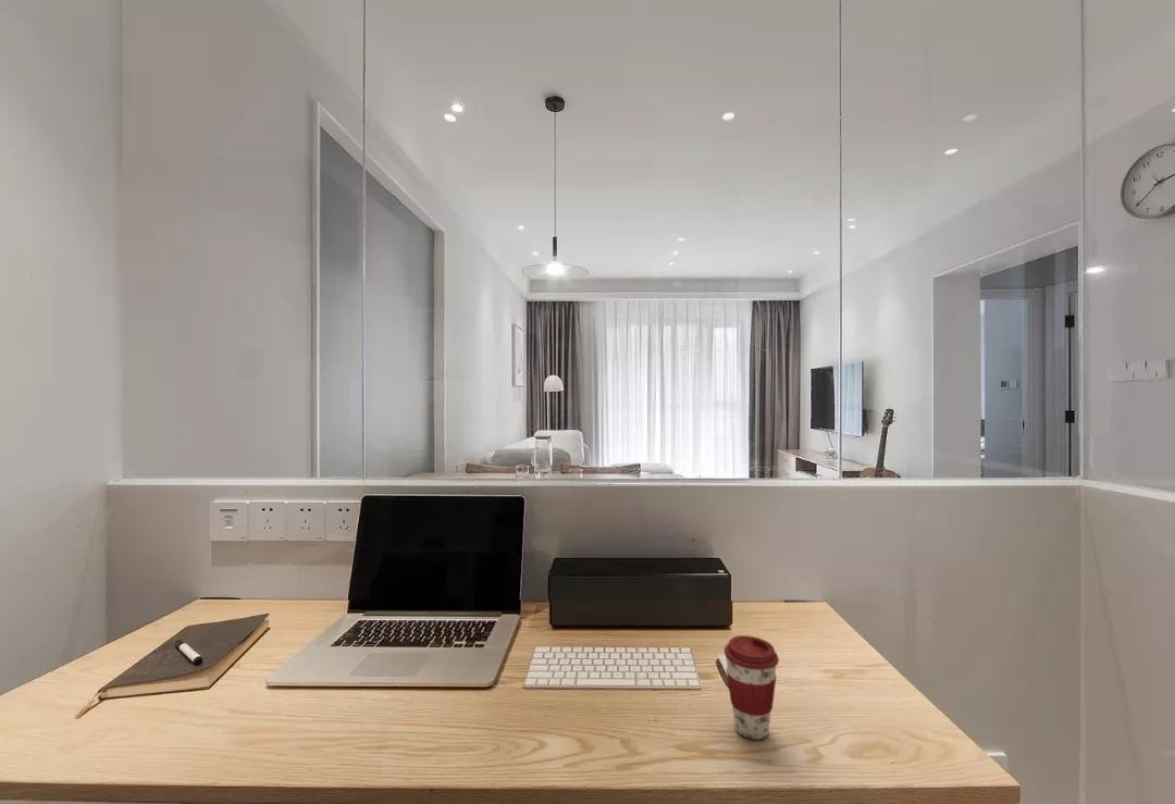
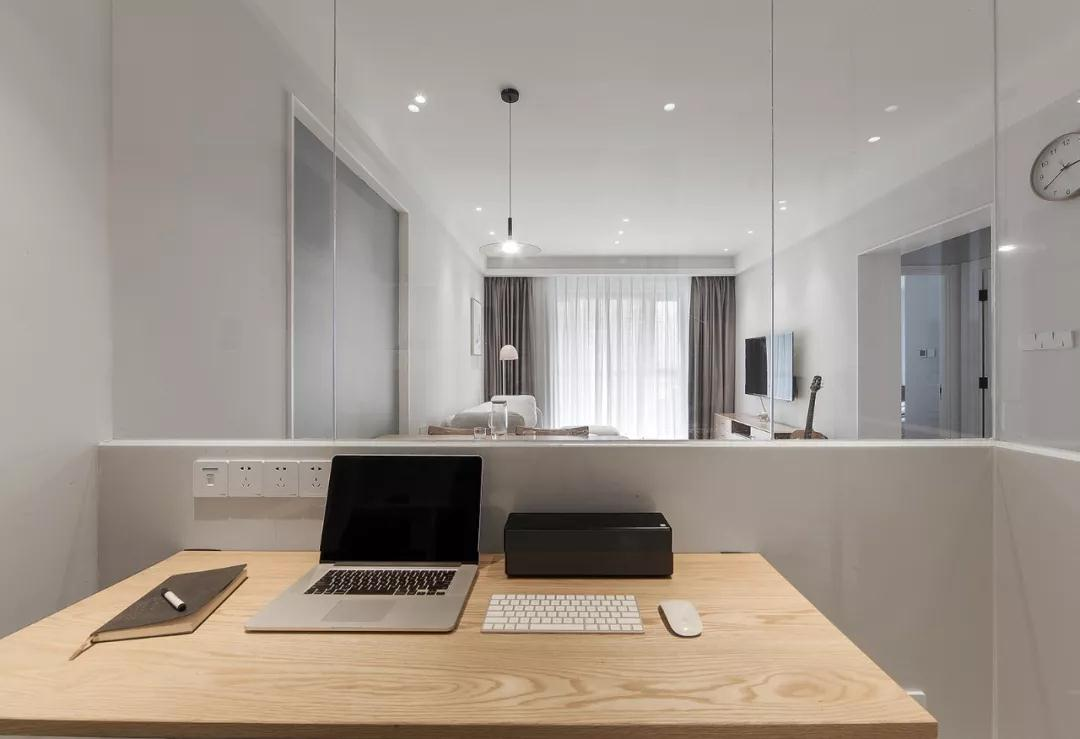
- coffee cup [723,634,780,740]
